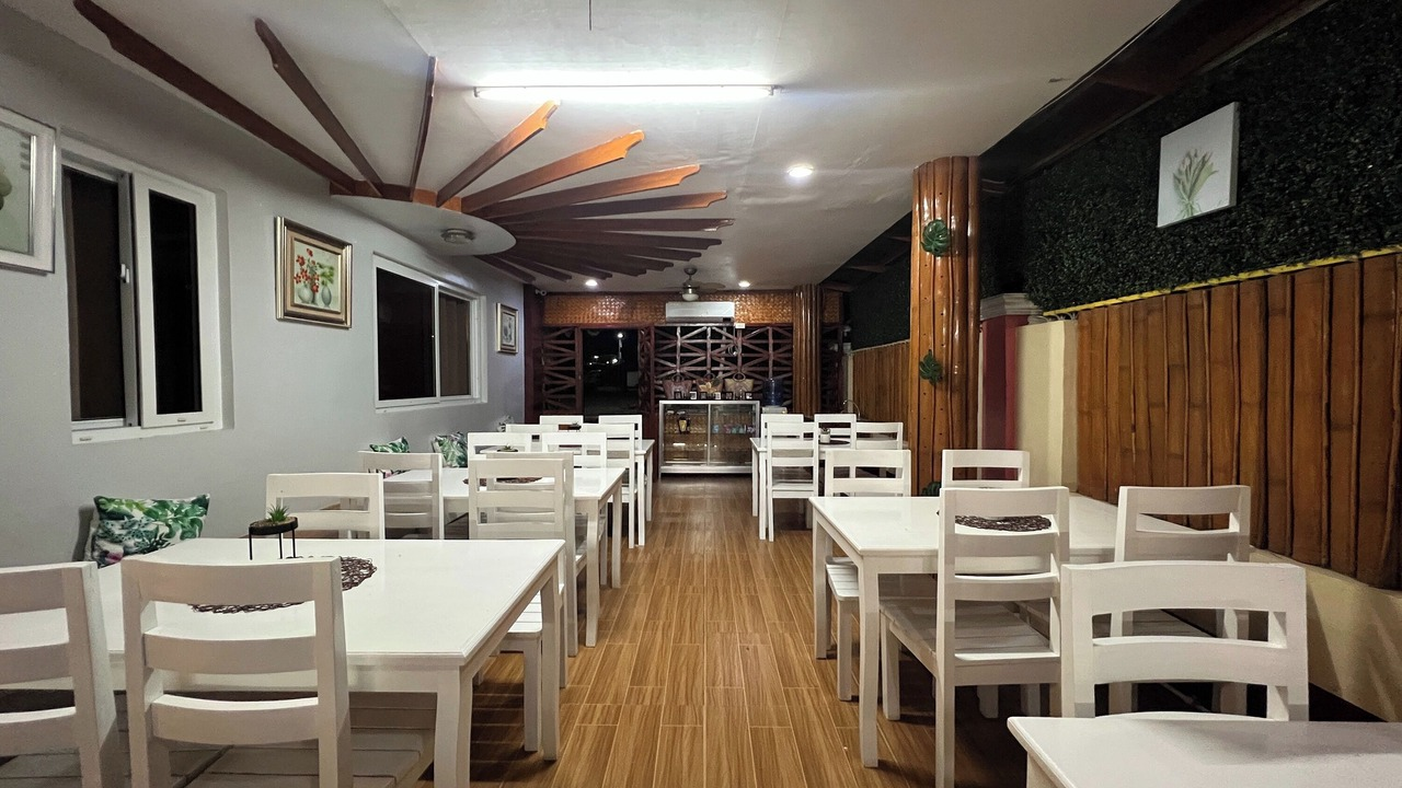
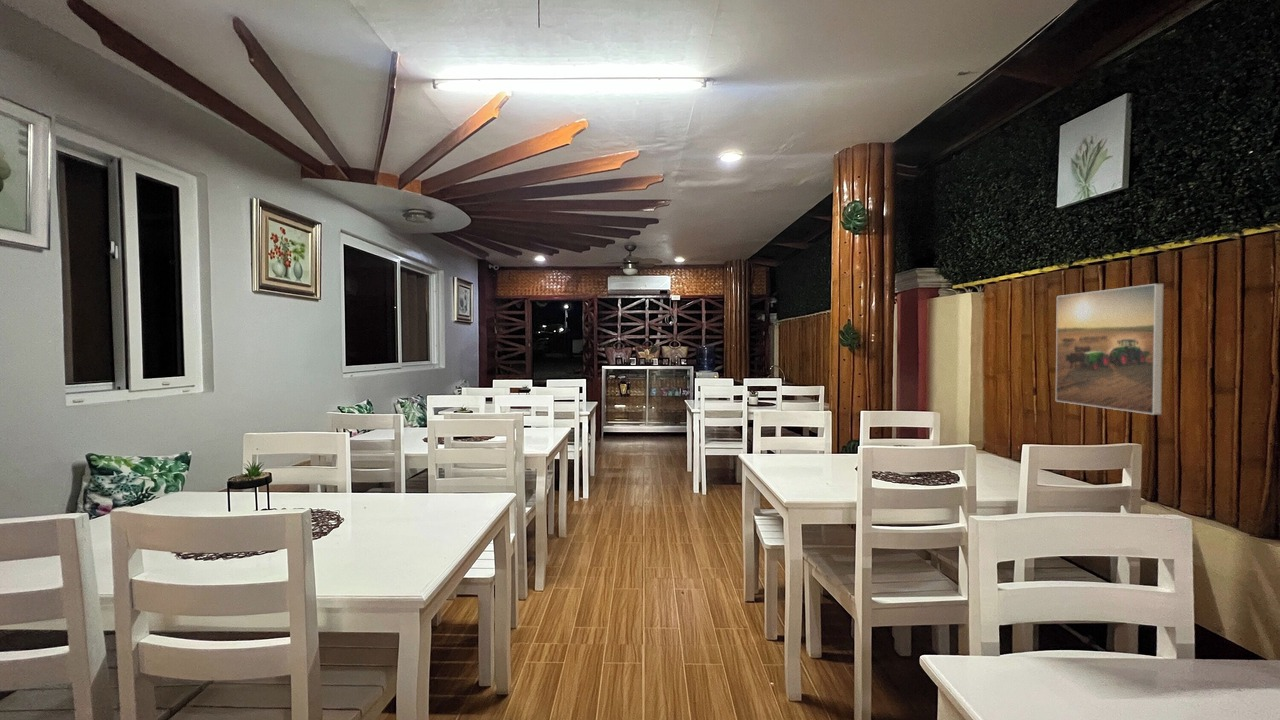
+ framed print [1055,283,1165,416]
